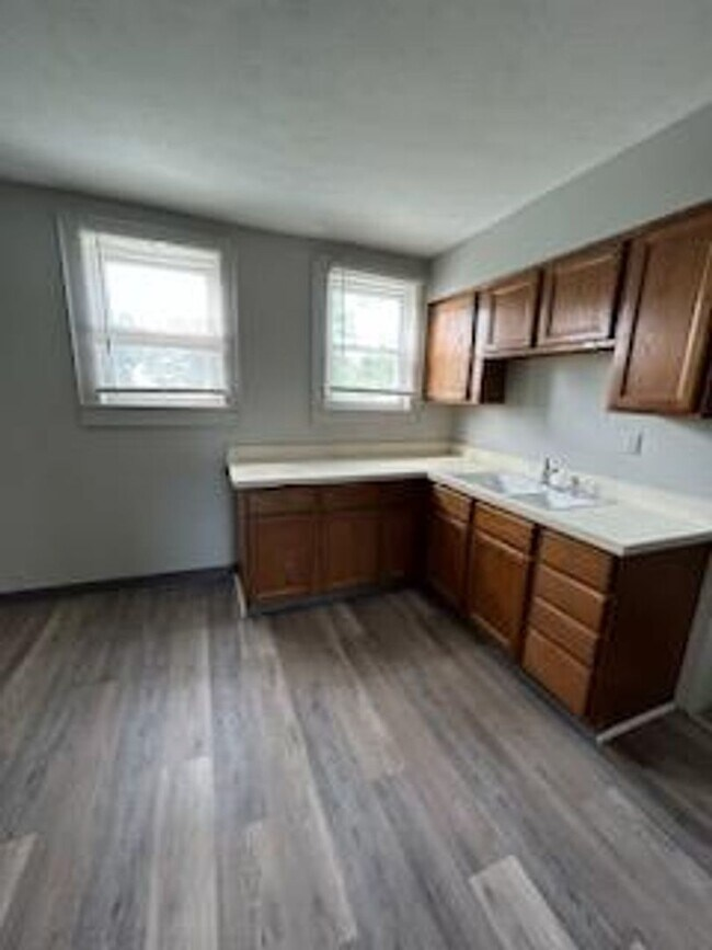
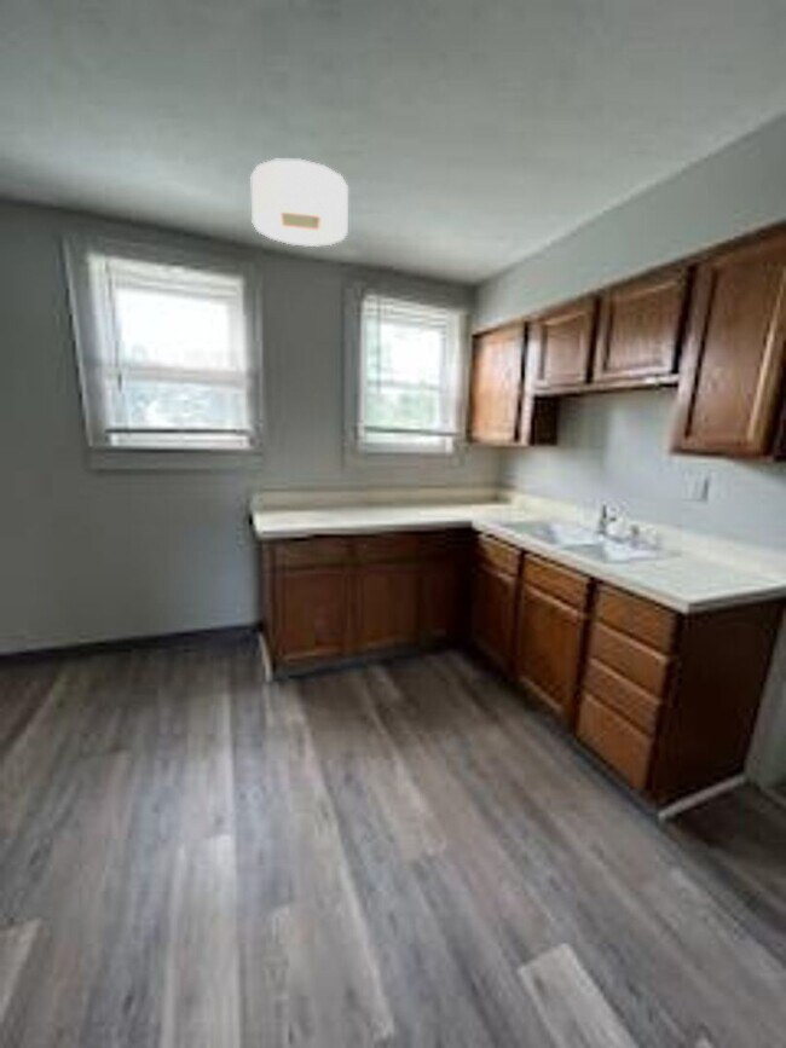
+ ceiling light [249,158,349,248]
